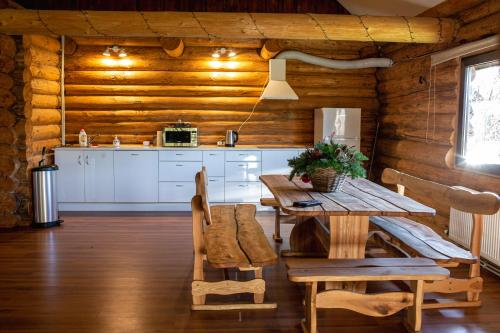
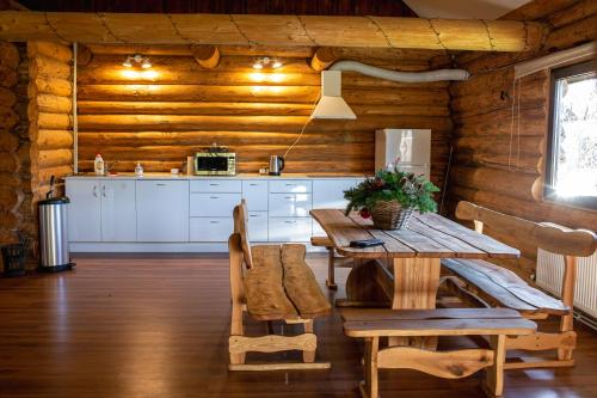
+ wastebasket [0,243,29,277]
